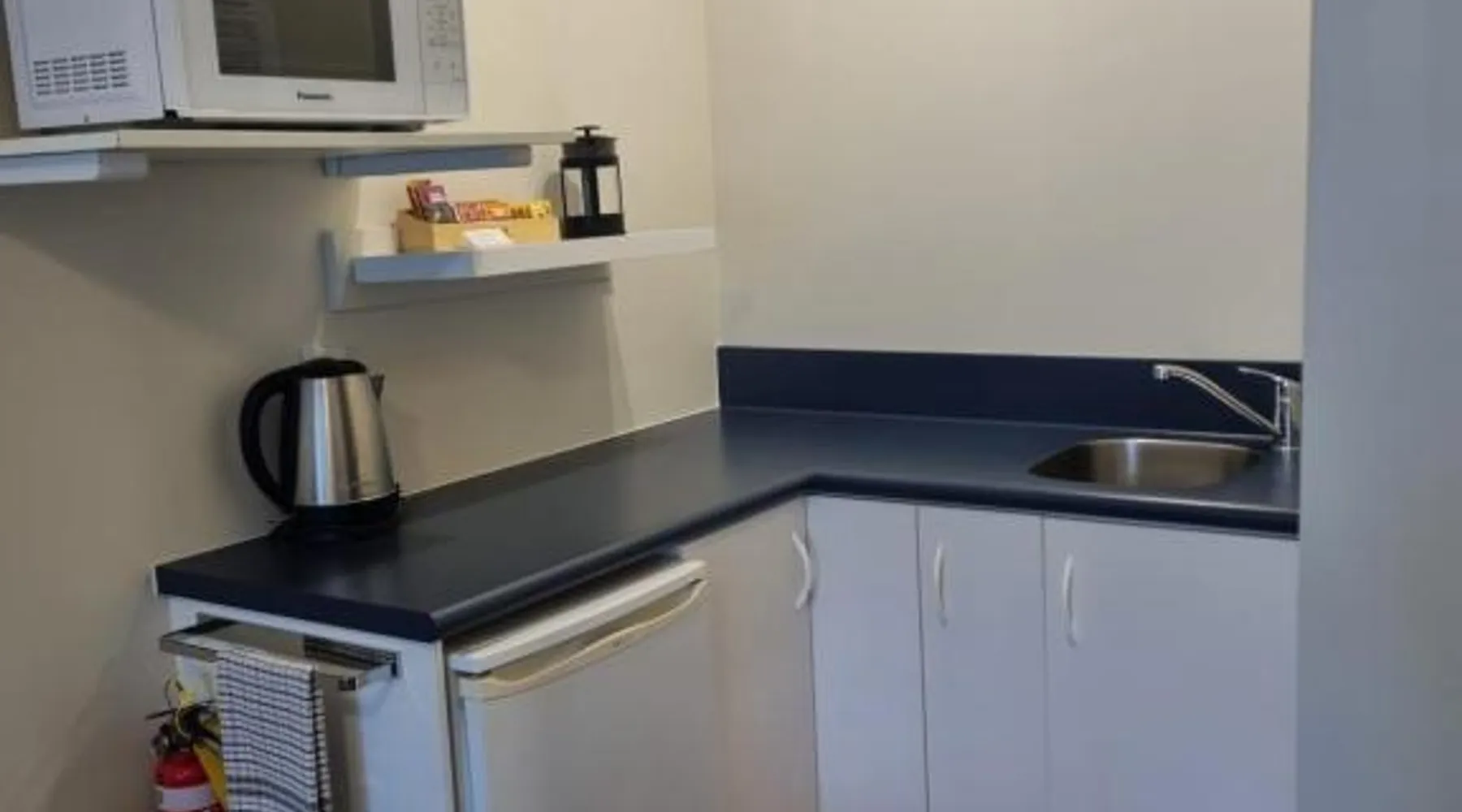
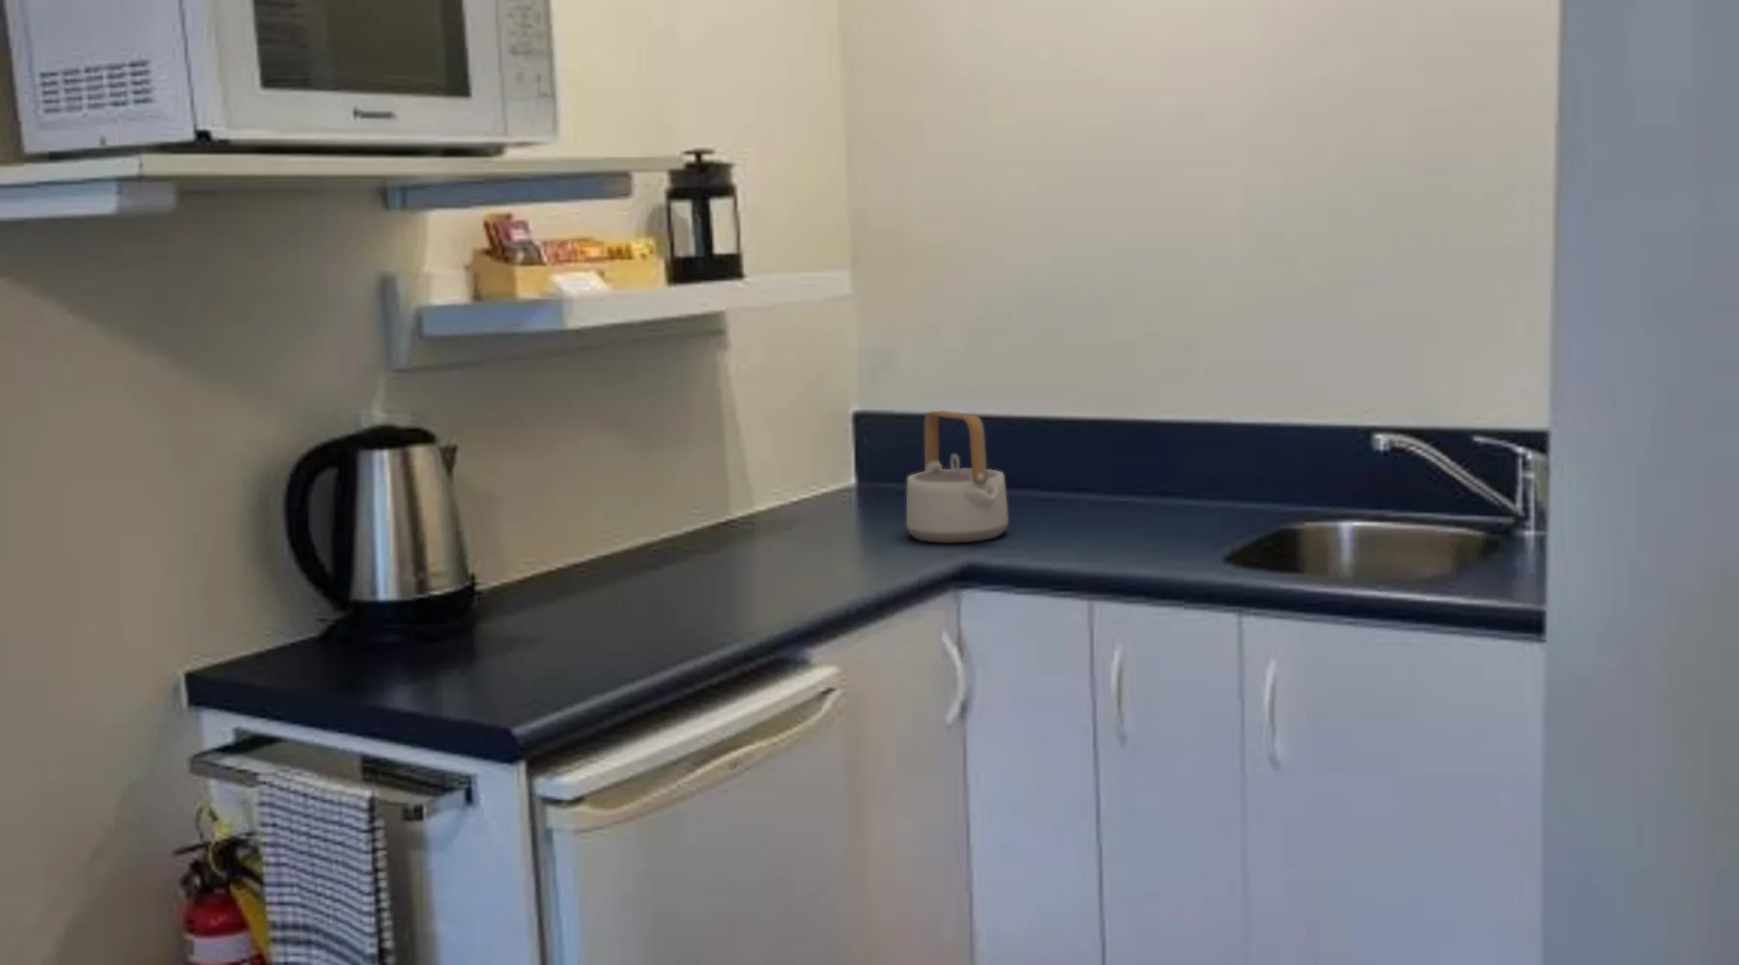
+ teapot [905,409,1010,544]
